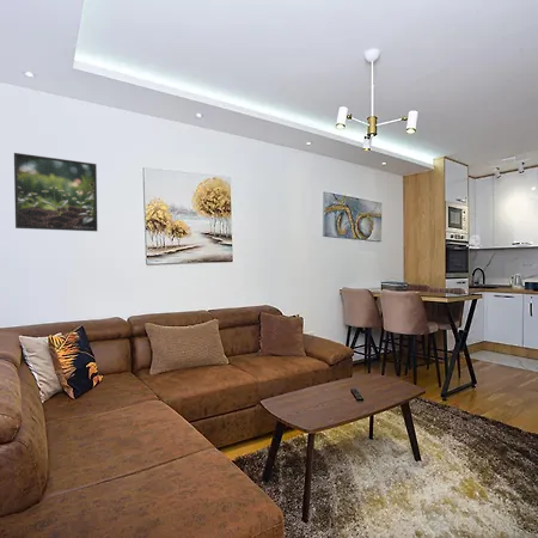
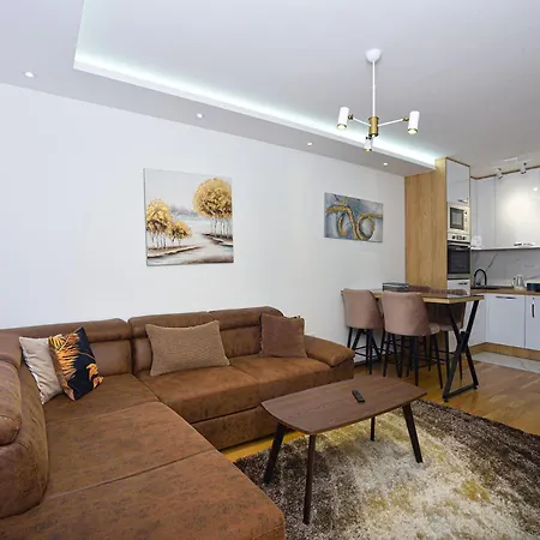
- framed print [13,152,98,232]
